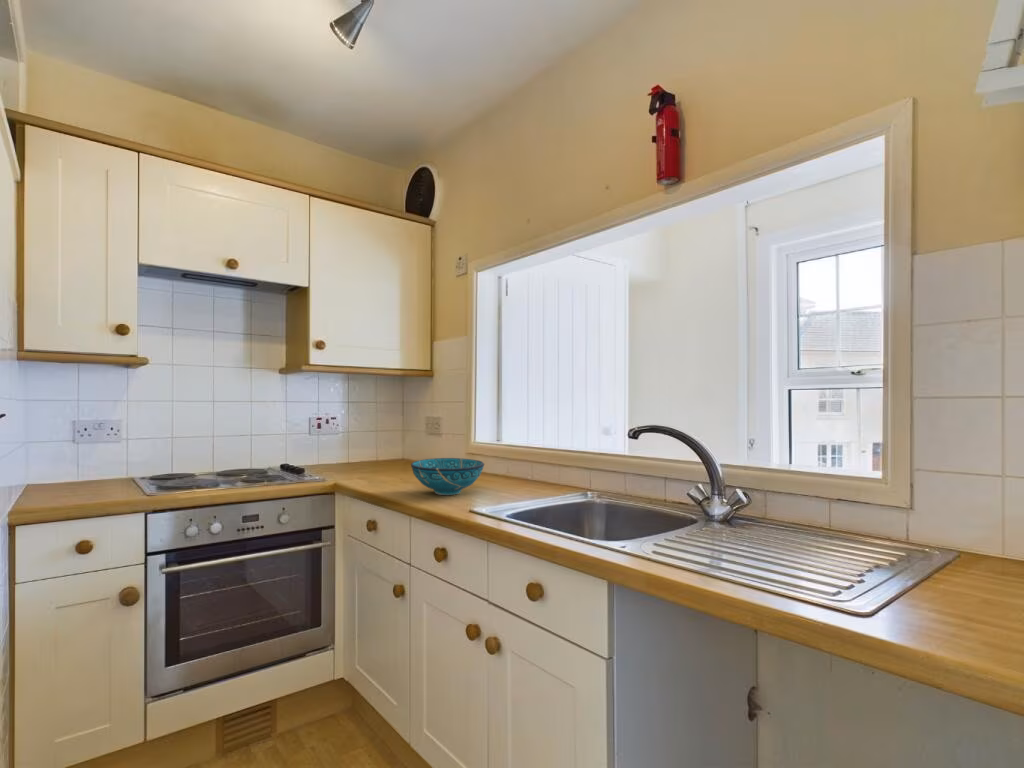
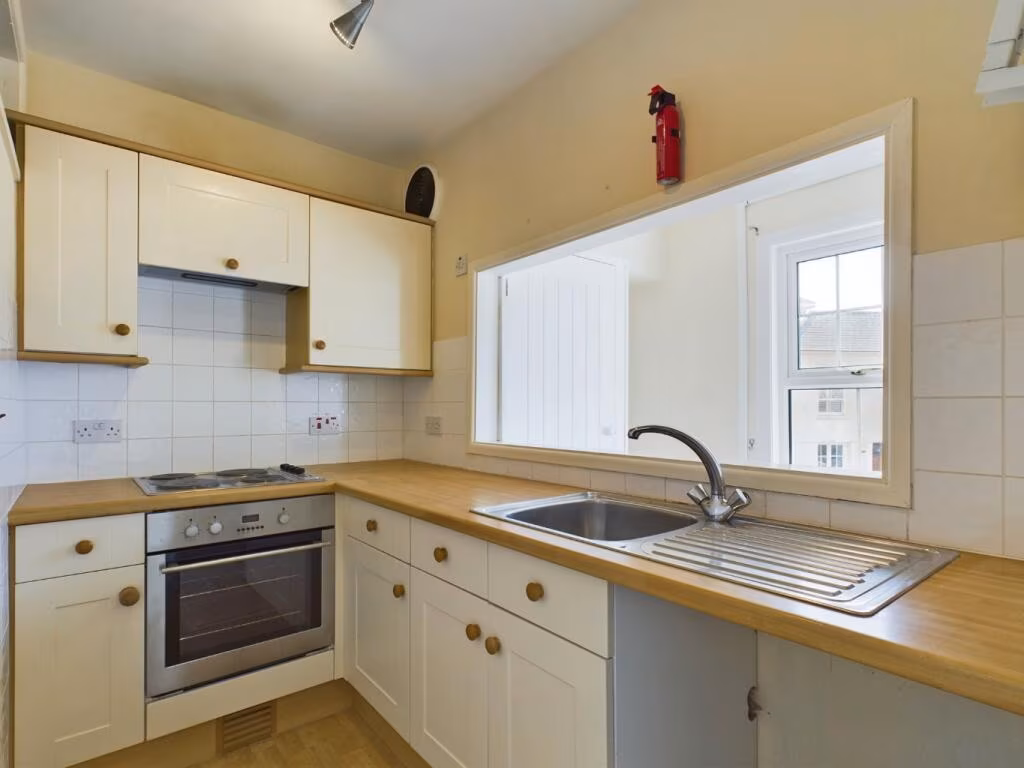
- bowl [410,457,485,496]
